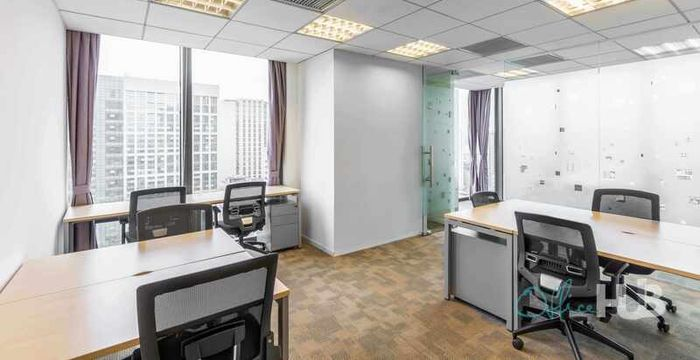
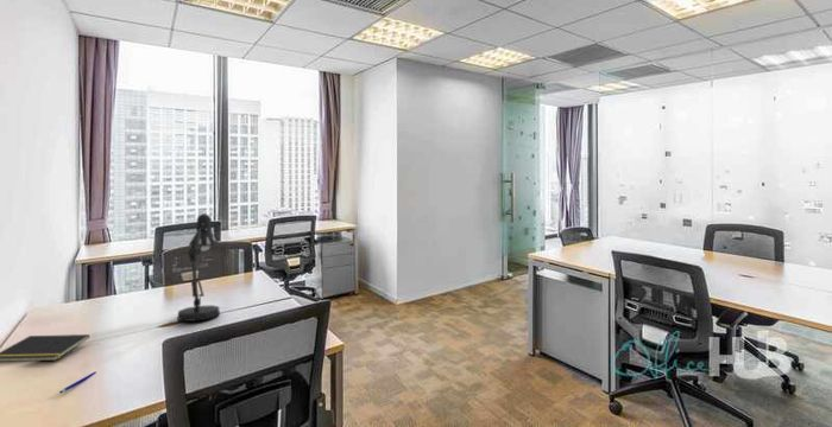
+ notepad [0,333,90,363]
+ pen [58,370,97,394]
+ desk lamp [176,212,221,323]
